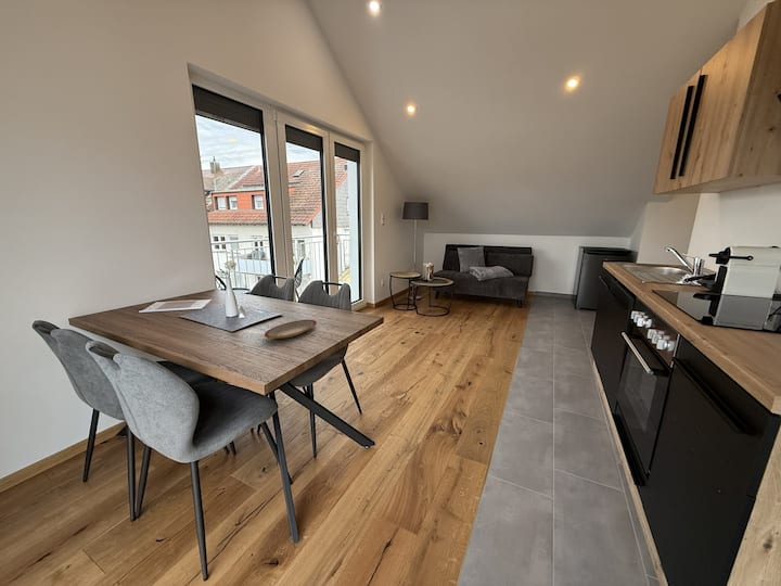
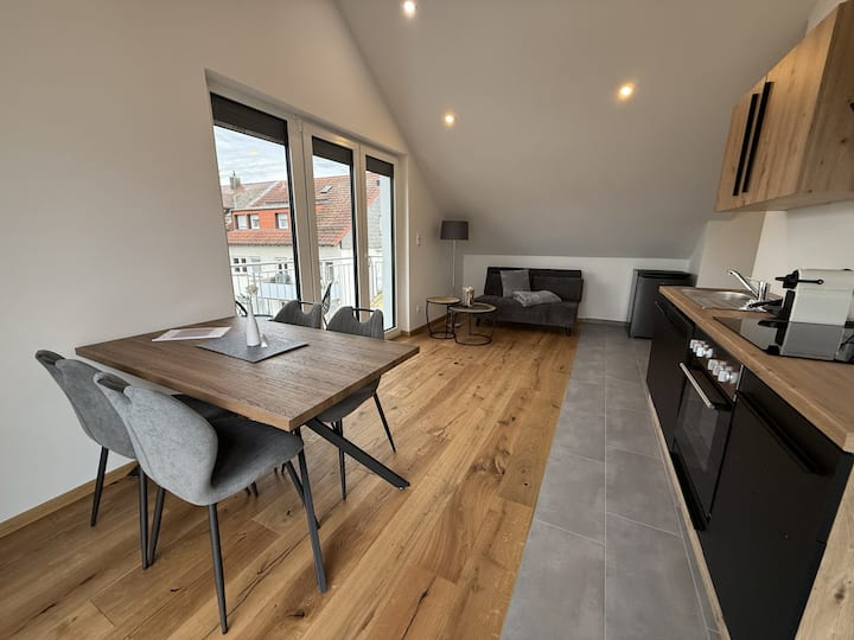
- plate [264,319,318,340]
